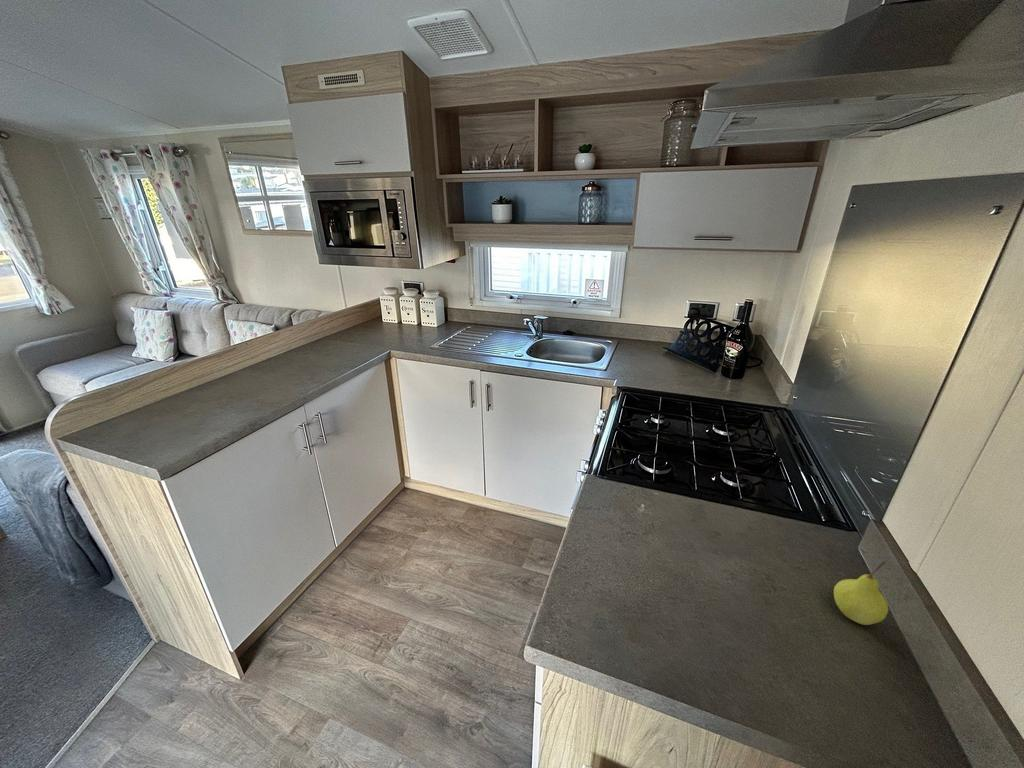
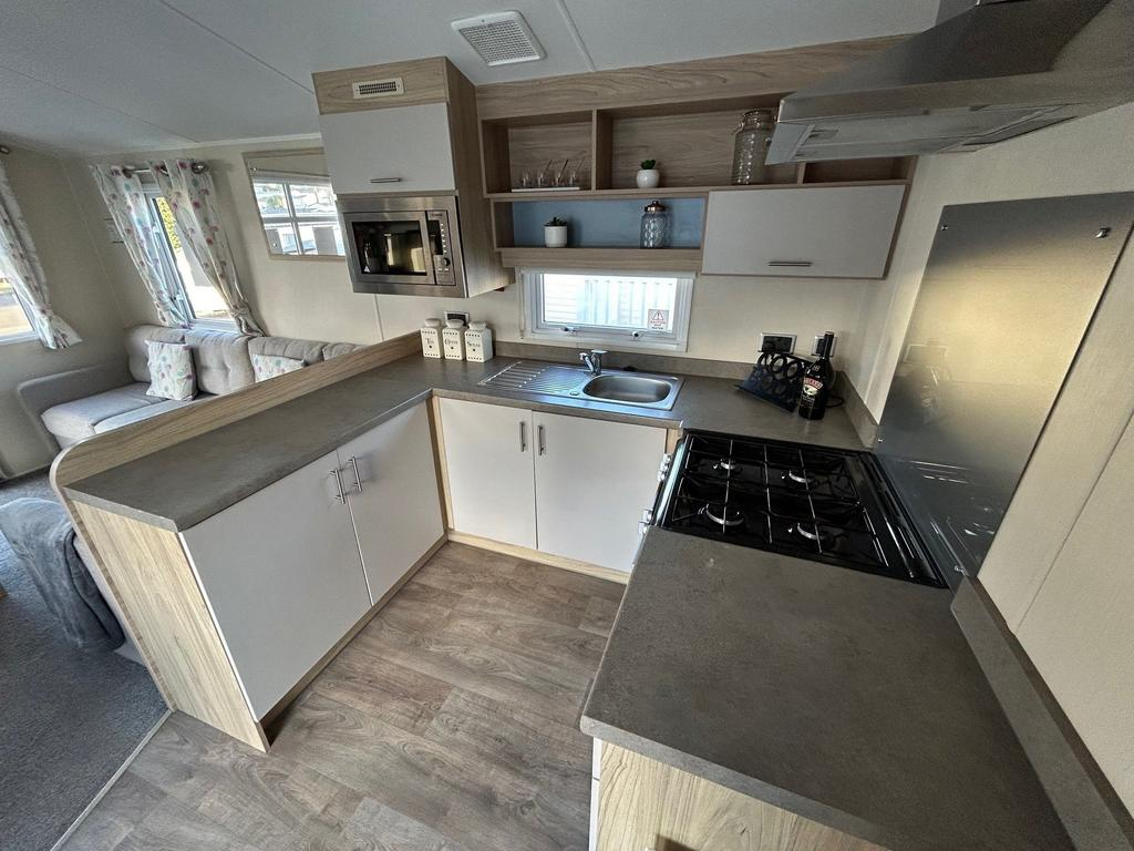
- fruit [833,561,889,626]
